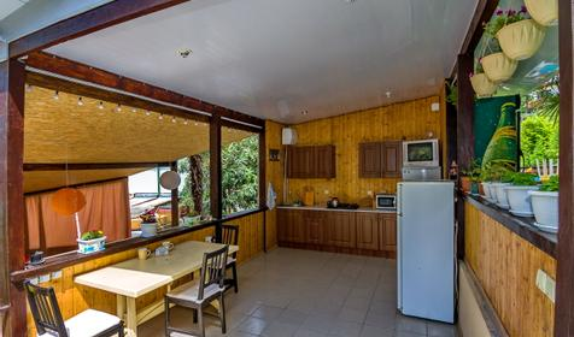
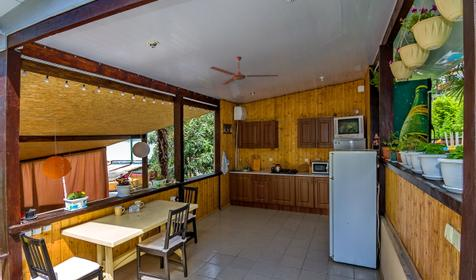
+ ceiling fan [209,55,279,86]
